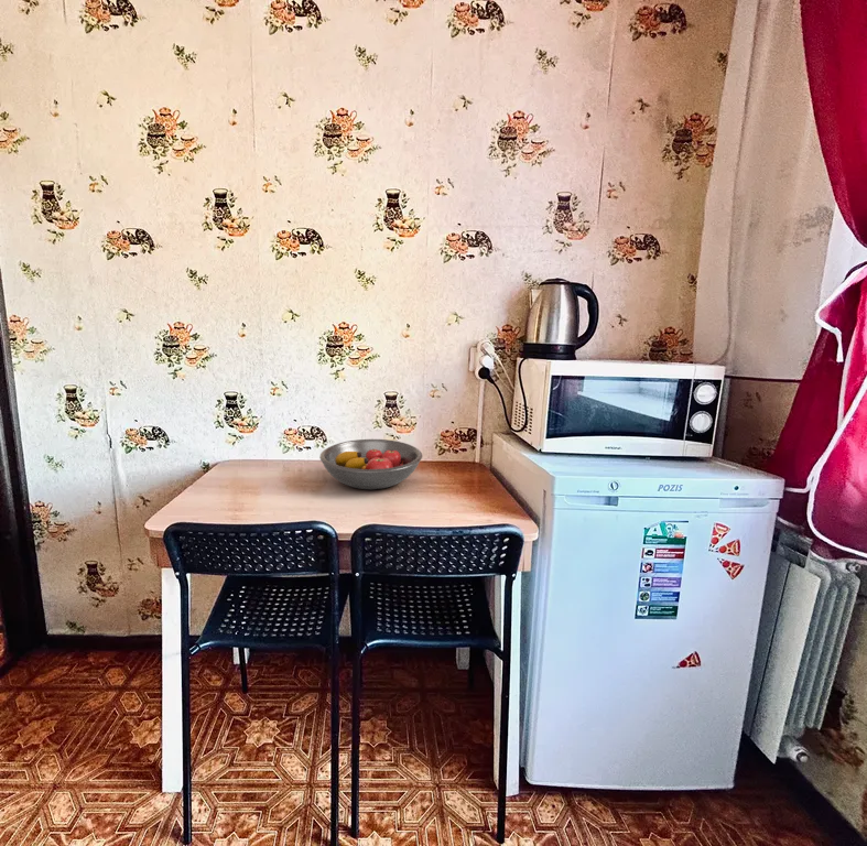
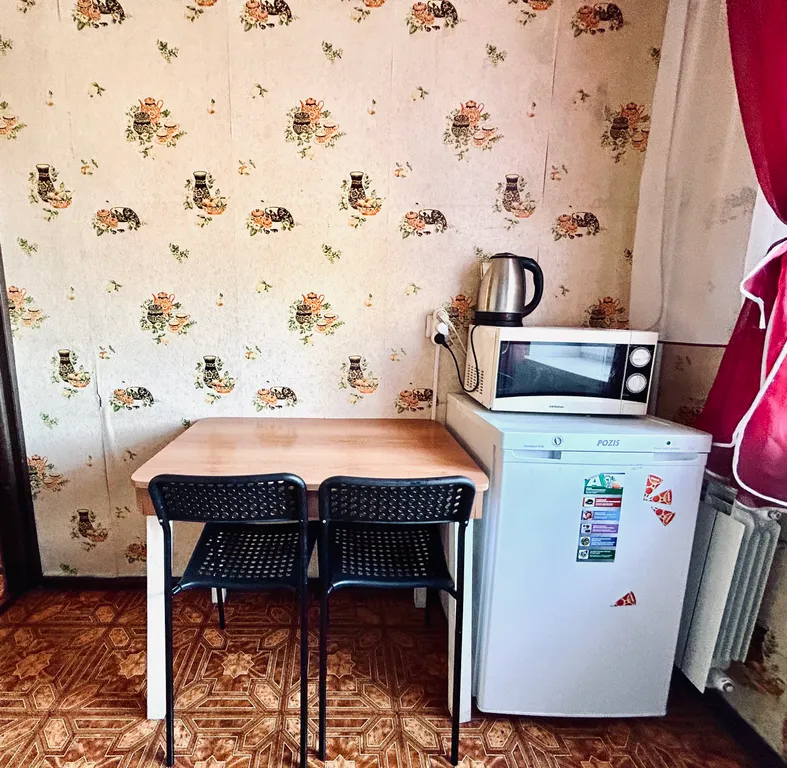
- fruit bowl [318,438,423,490]
